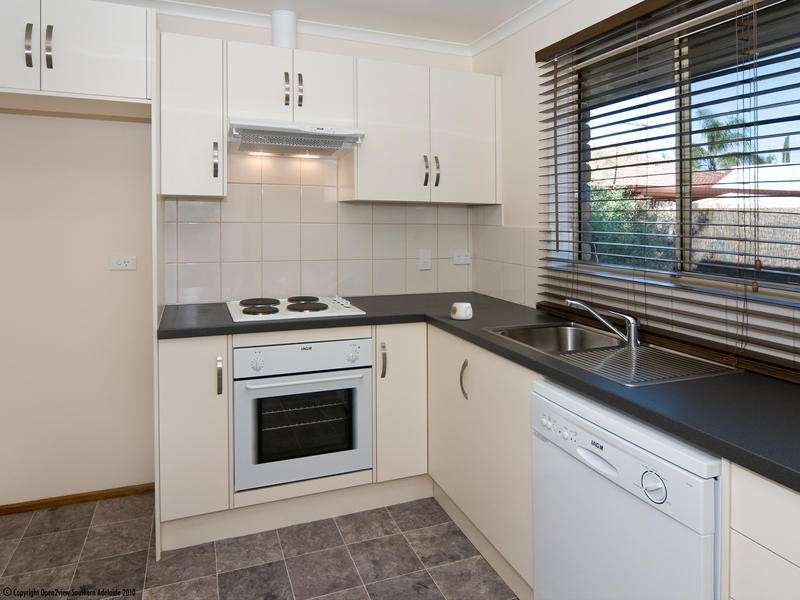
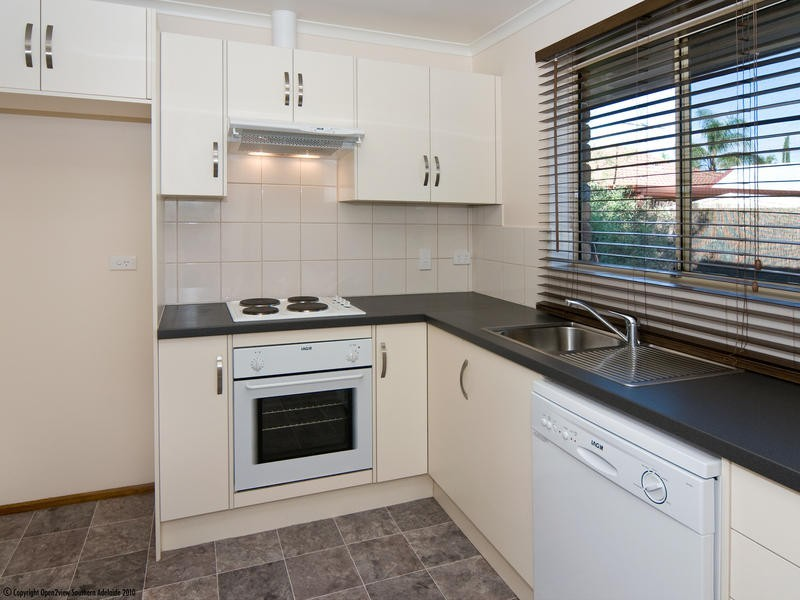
- mug [450,302,473,320]
